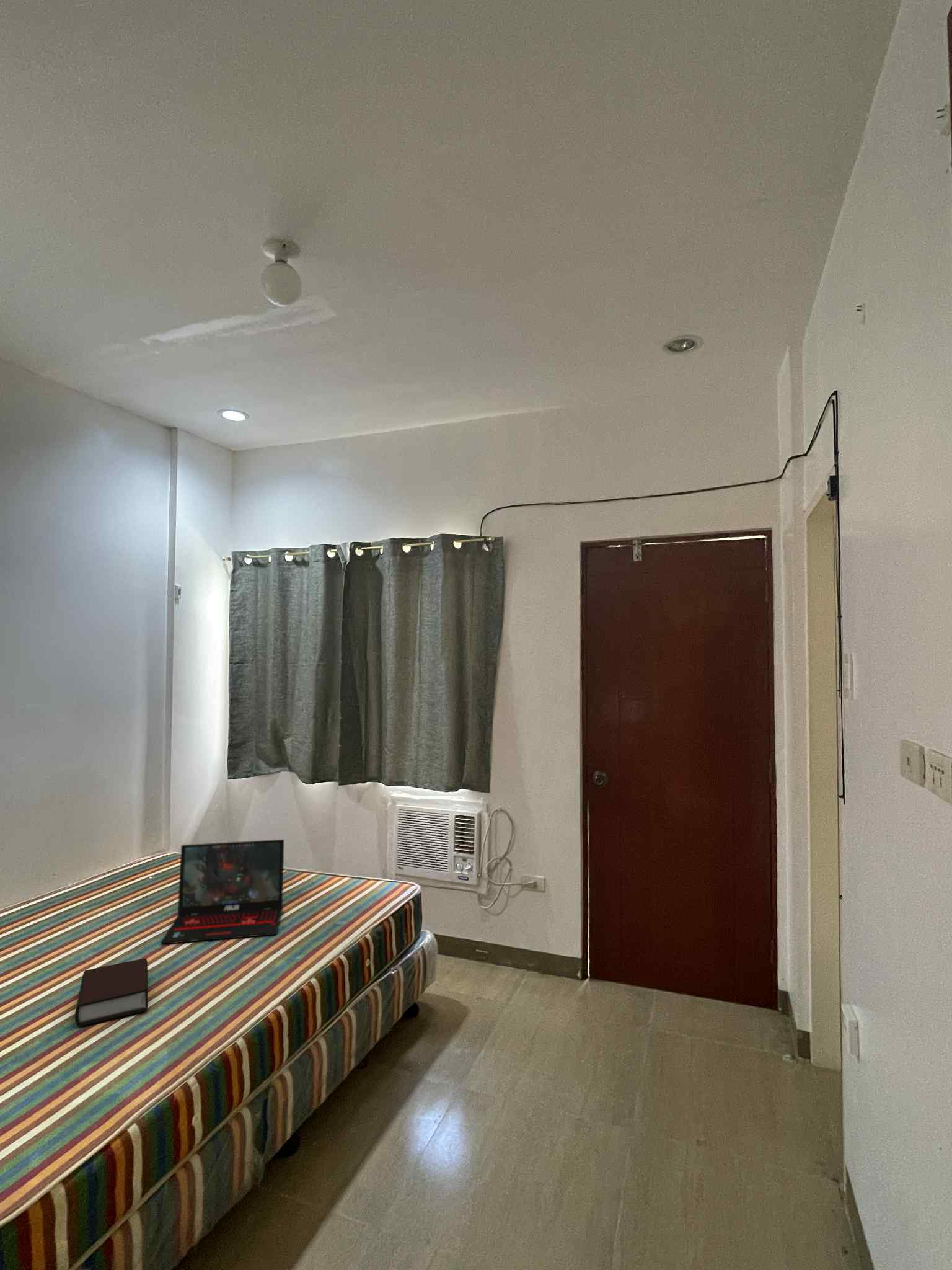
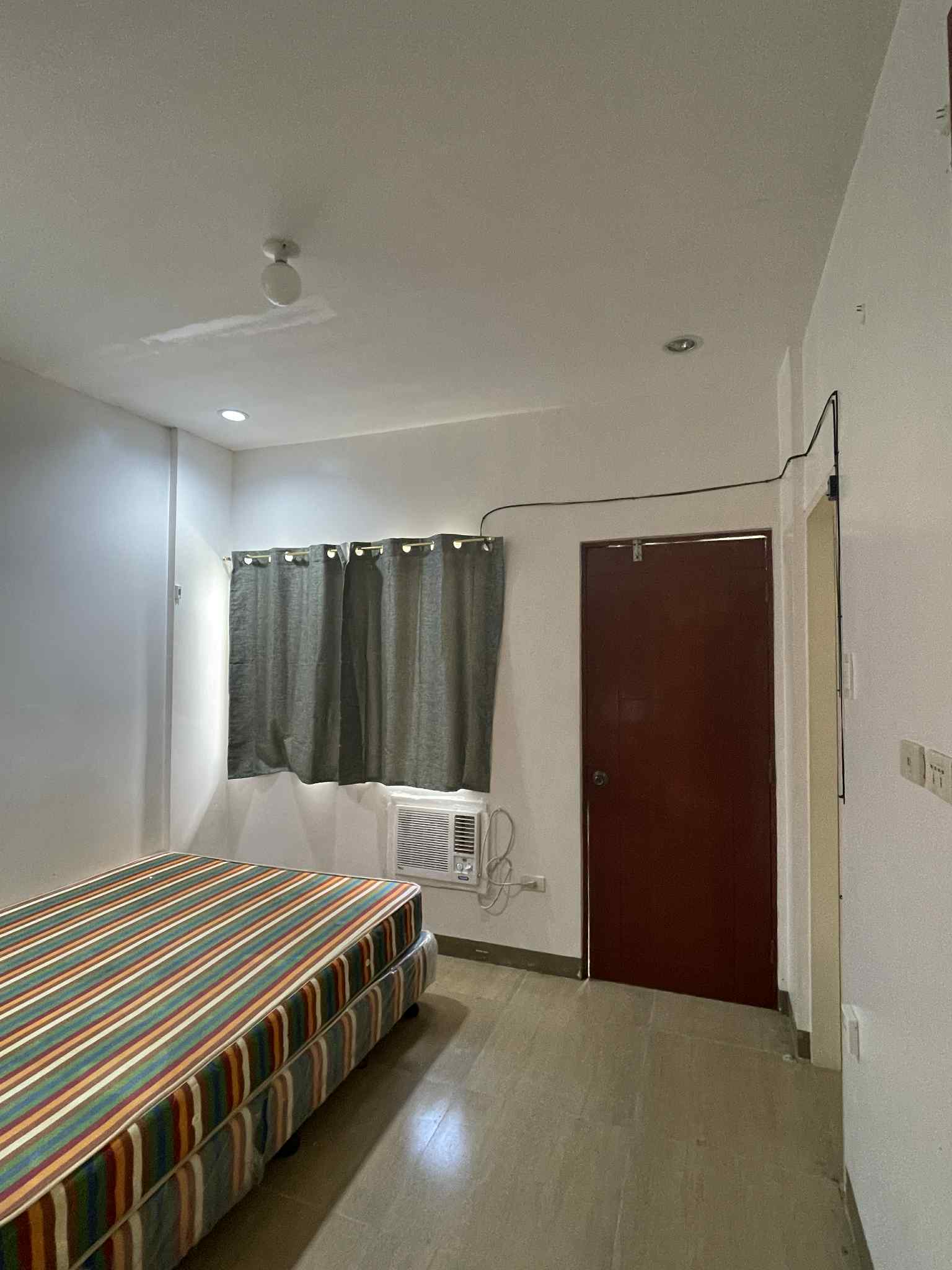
- laptop [160,839,284,944]
- bible [74,957,149,1028]
